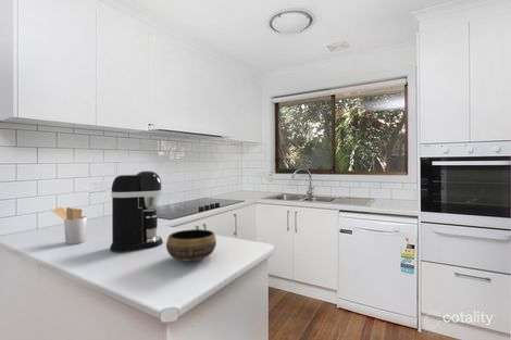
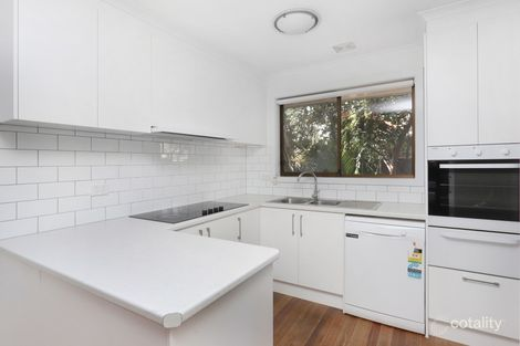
- utensil holder [50,206,88,245]
- coffee maker [109,171,163,253]
- bowl [165,228,217,262]
